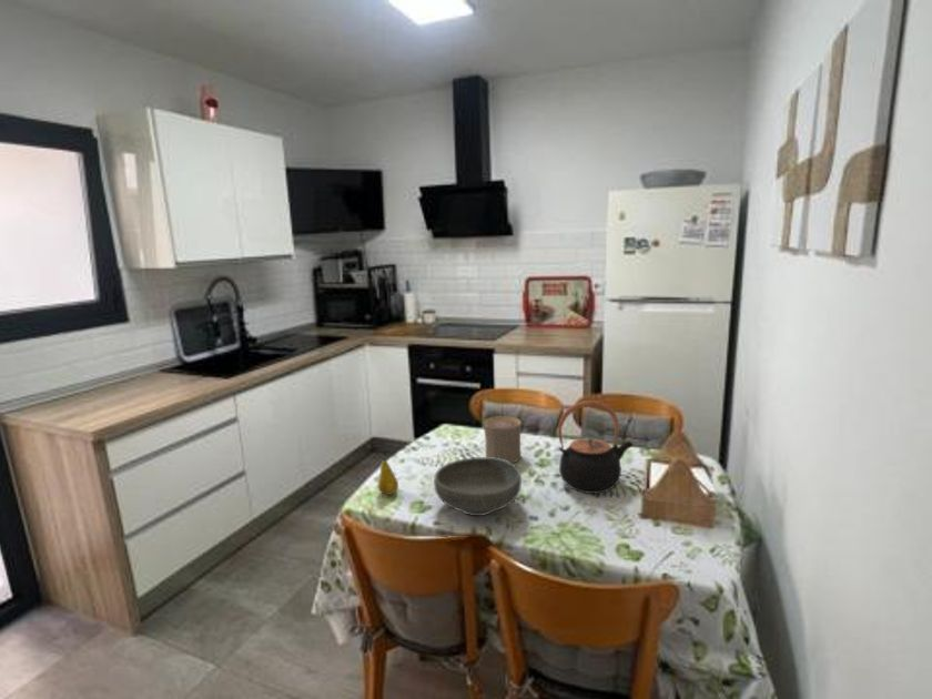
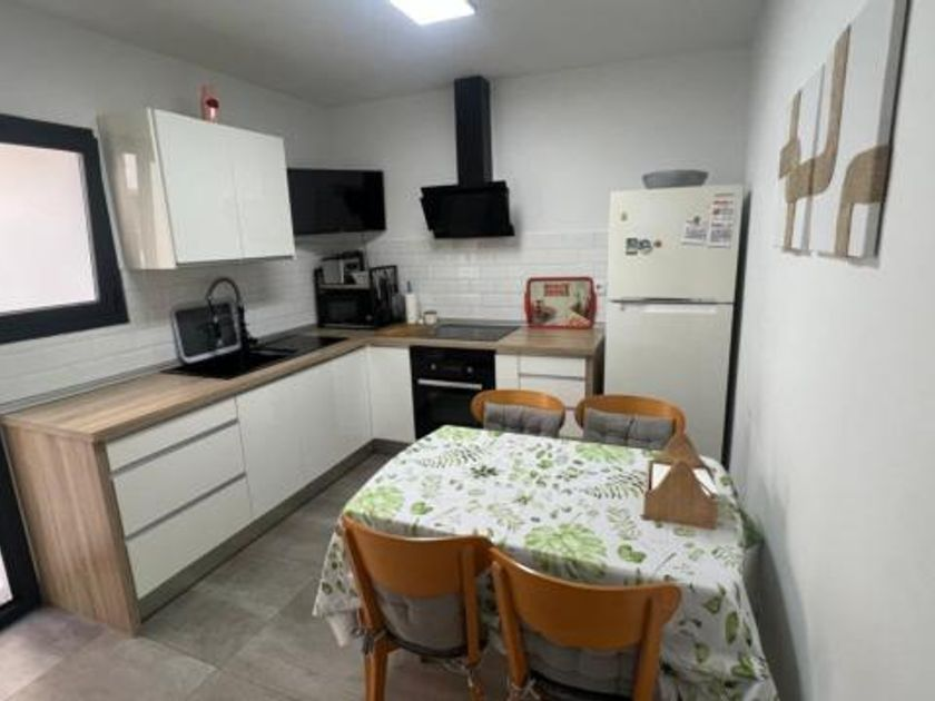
- cup [483,415,523,464]
- teapot [557,399,635,495]
- fruit [377,453,399,496]
- bowl [433,456,523,517]
